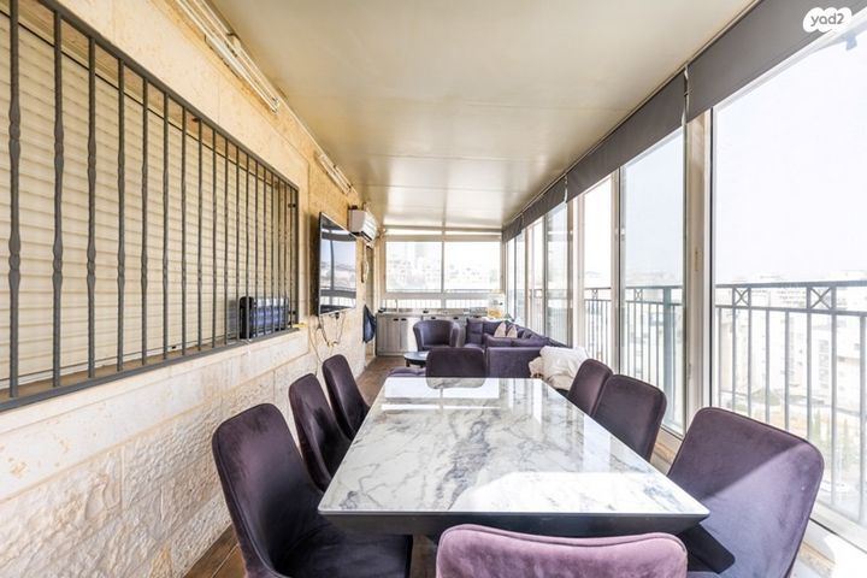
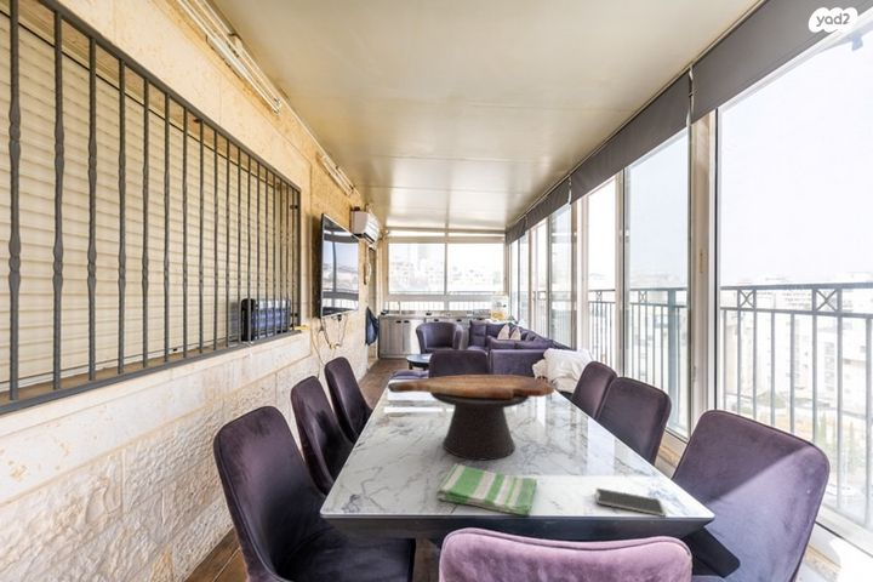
+ dish towel [435,462,538,517]
+ smartphone [594,487,667,518]
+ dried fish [386,373,555,461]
